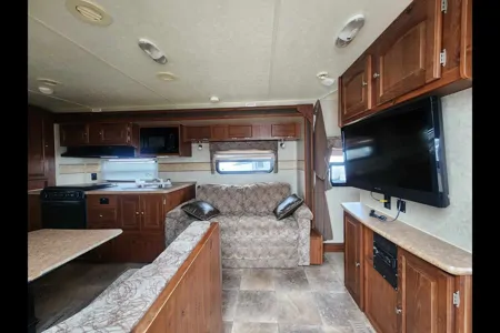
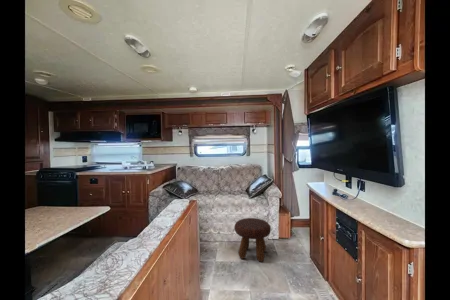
+ footstool [233,217,272,263]
